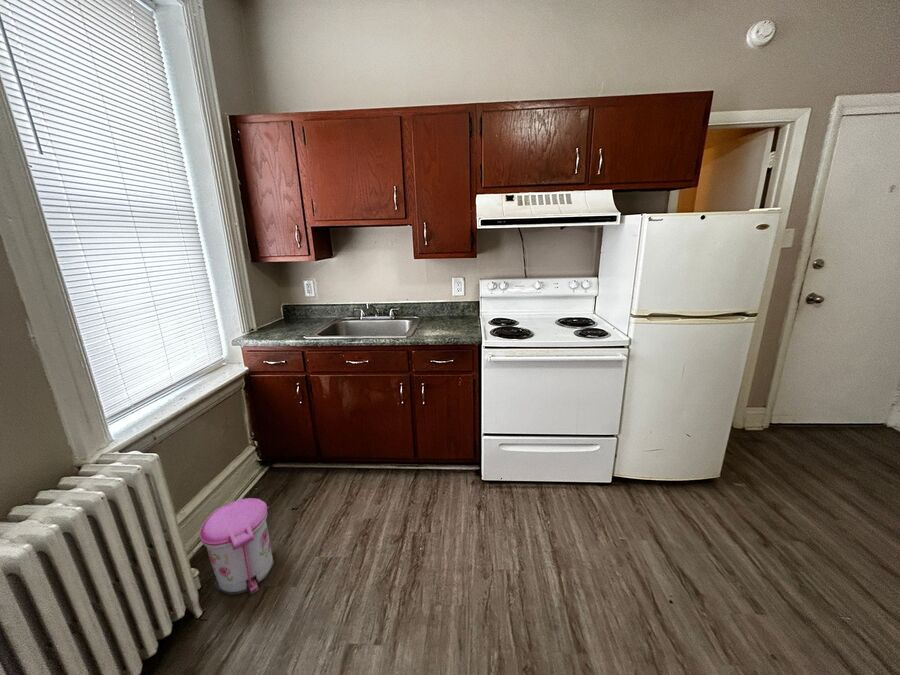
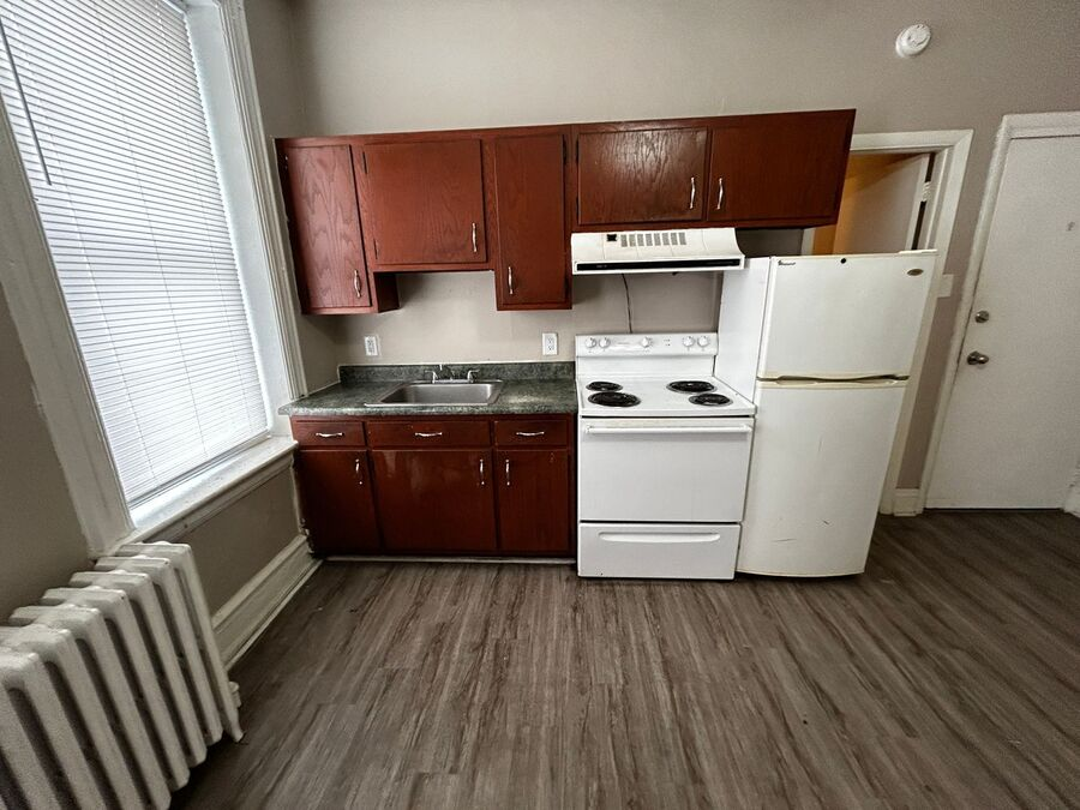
- trash can [198,497,275,596]
